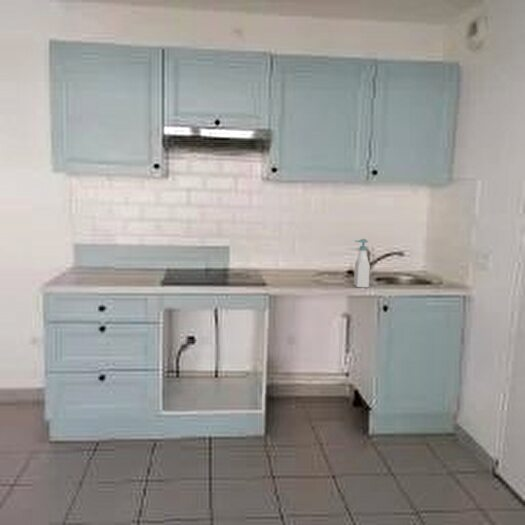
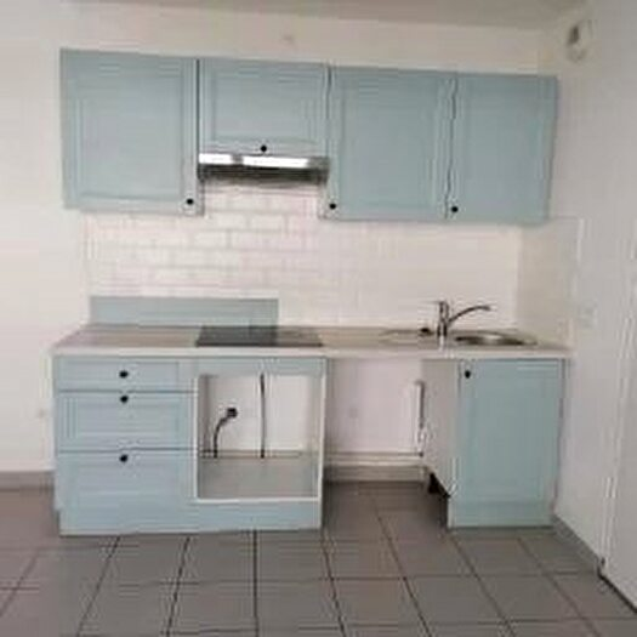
- soap bottle [353,238,371,289]
